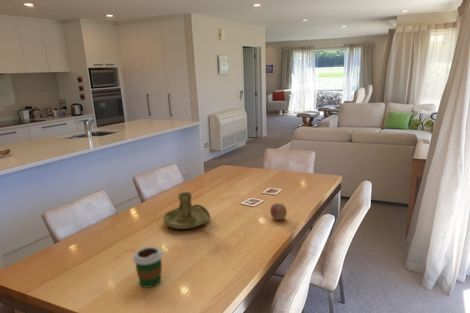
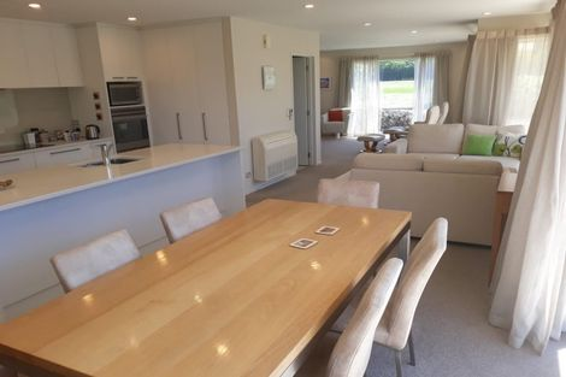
- apple [269,202,288,221]
- coffee cup [132,246,164,289]
- candle holder [162,191,212,230]
